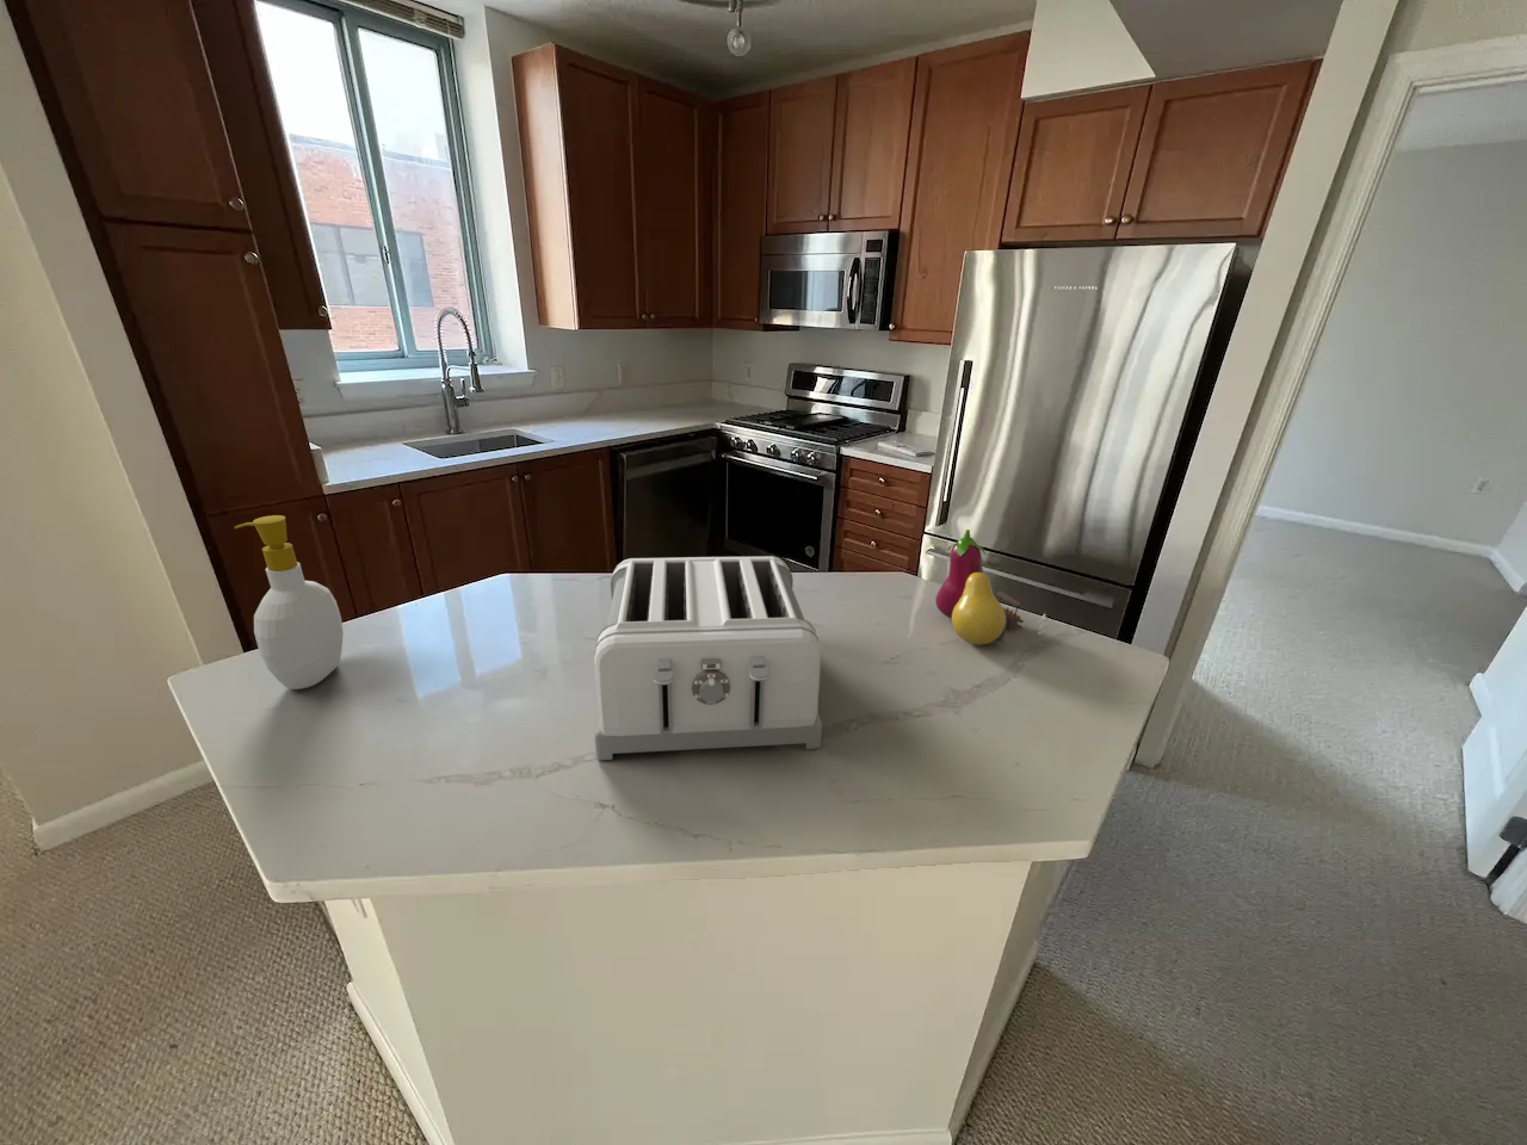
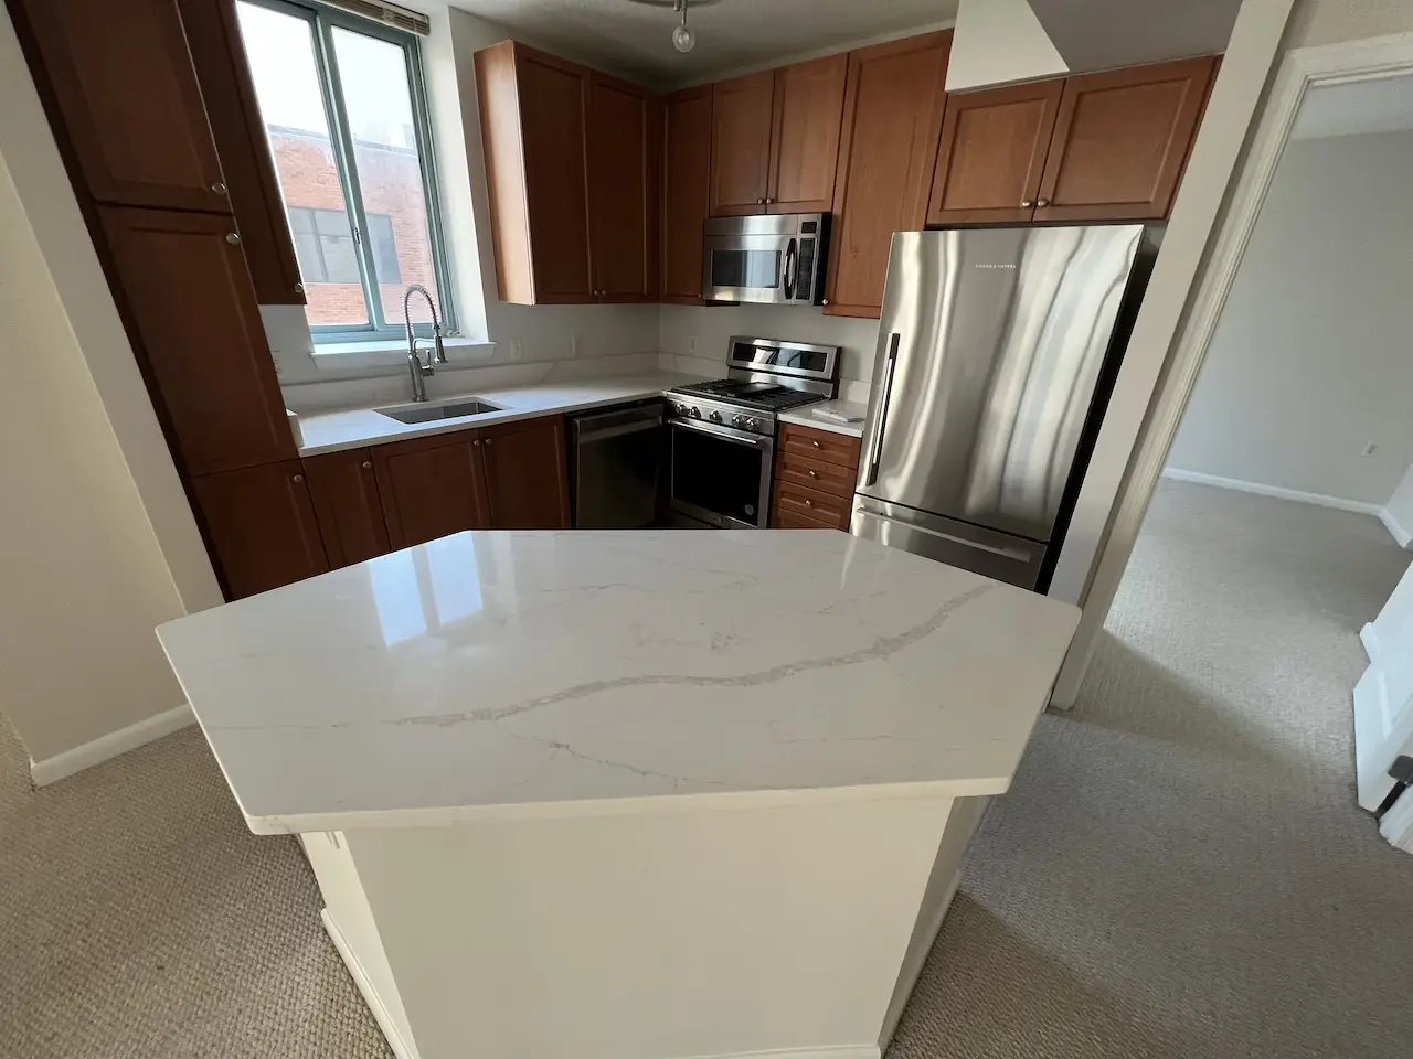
- fruit [934,528,1048,645]
- toaster [593,556,824,761]
- soap bottle [232,514,345,690]
